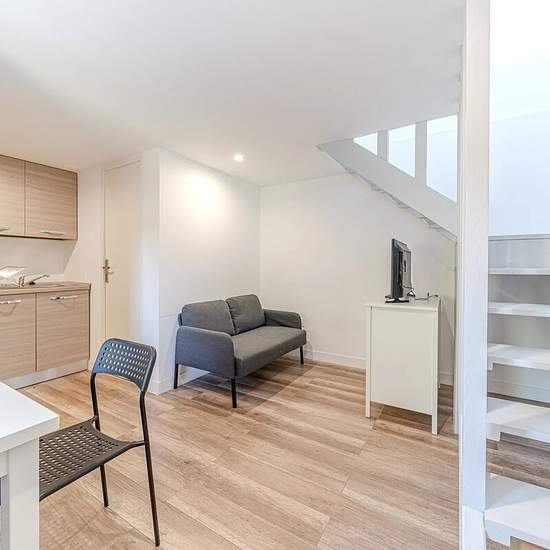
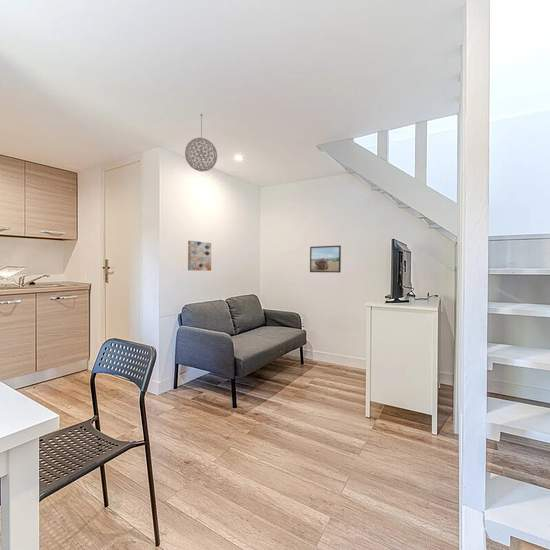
+ wall art [187,240,212,272]
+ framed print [309,245,342,274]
+ pendant light [184,113,218,172]
